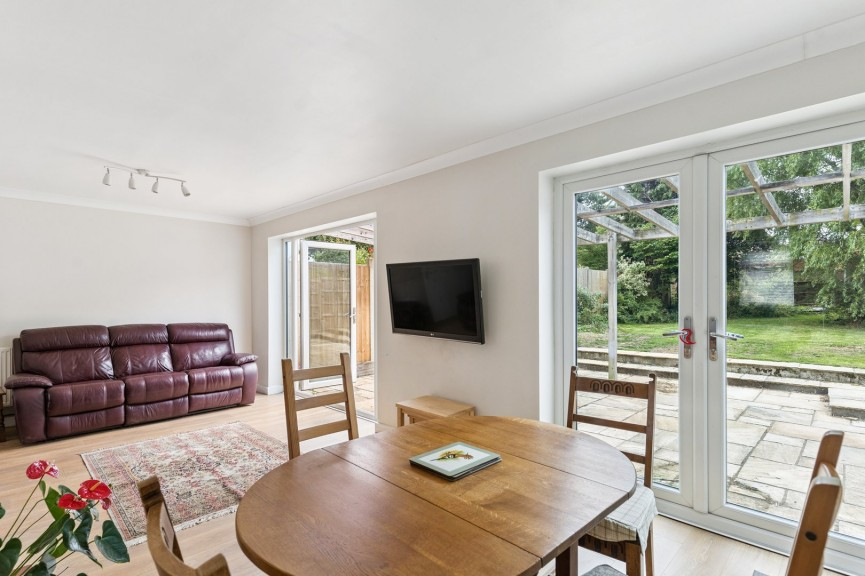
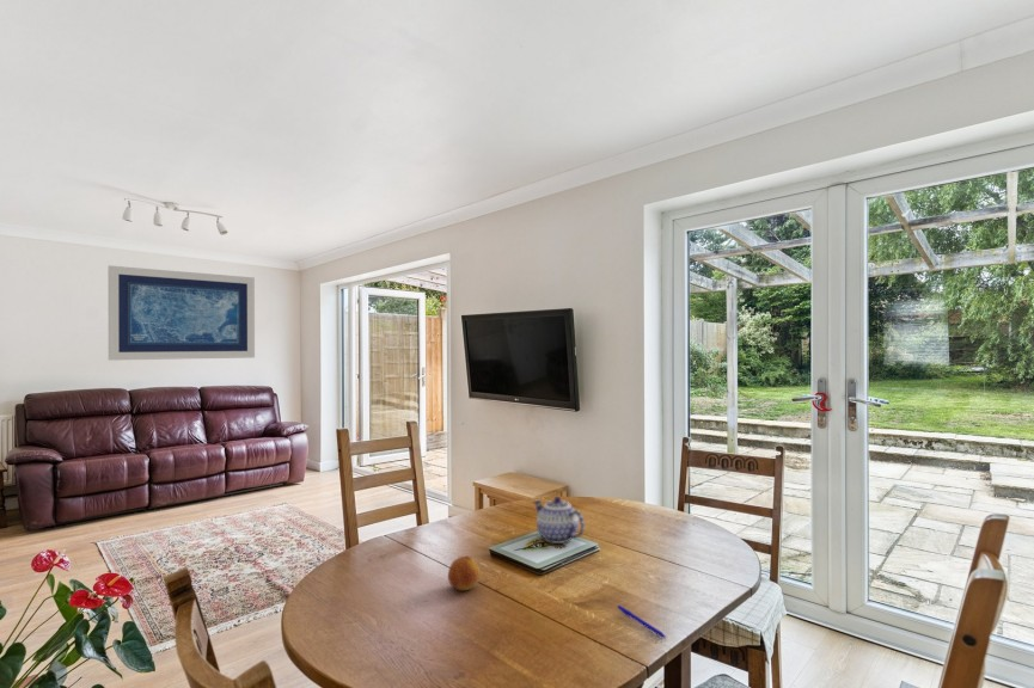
+ fruit [447,555,482,591]
+ wall art [108,264,256,362]
+ pen [617,604,667,639]
+ teapot [532,496,586,545]
